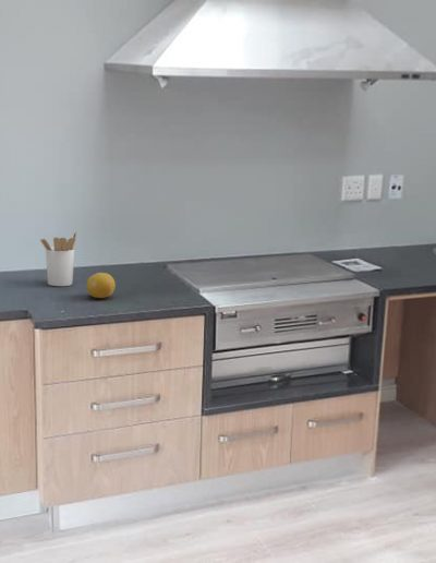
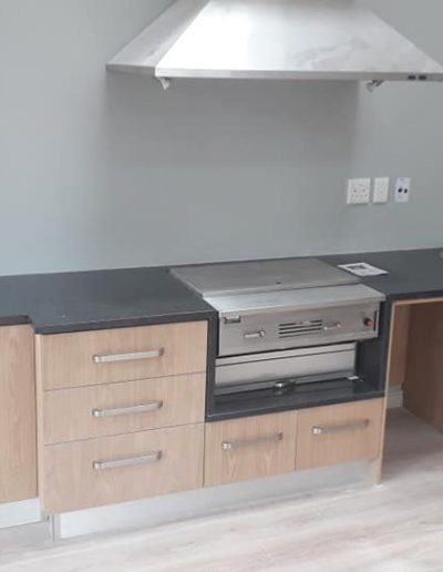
- utensil holder [39,230,78,287]
- fruit [86,272,117,299]
